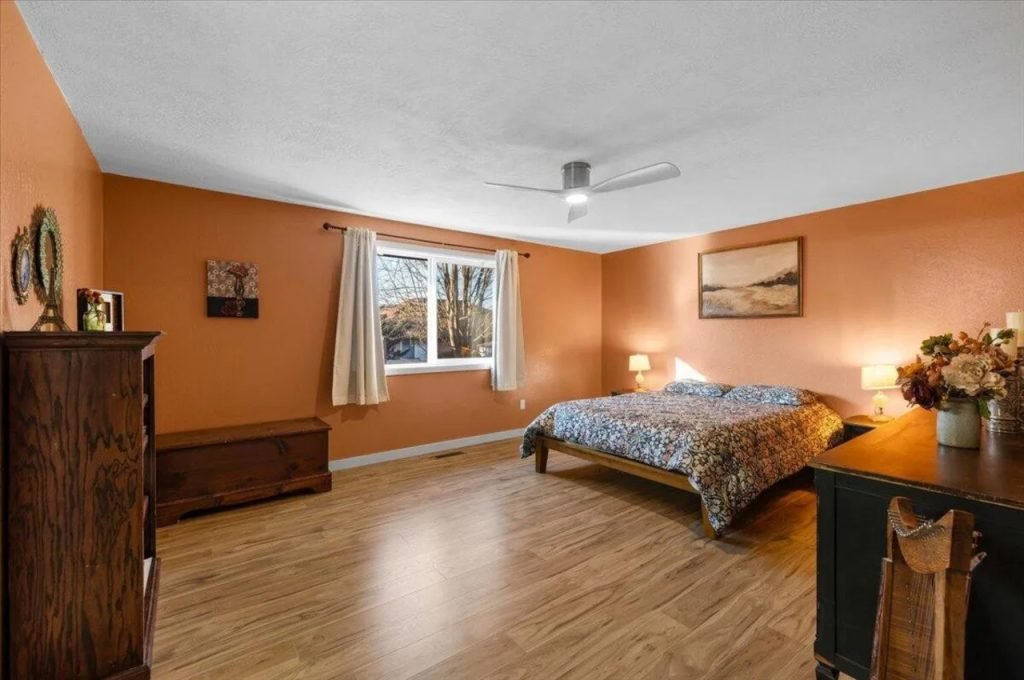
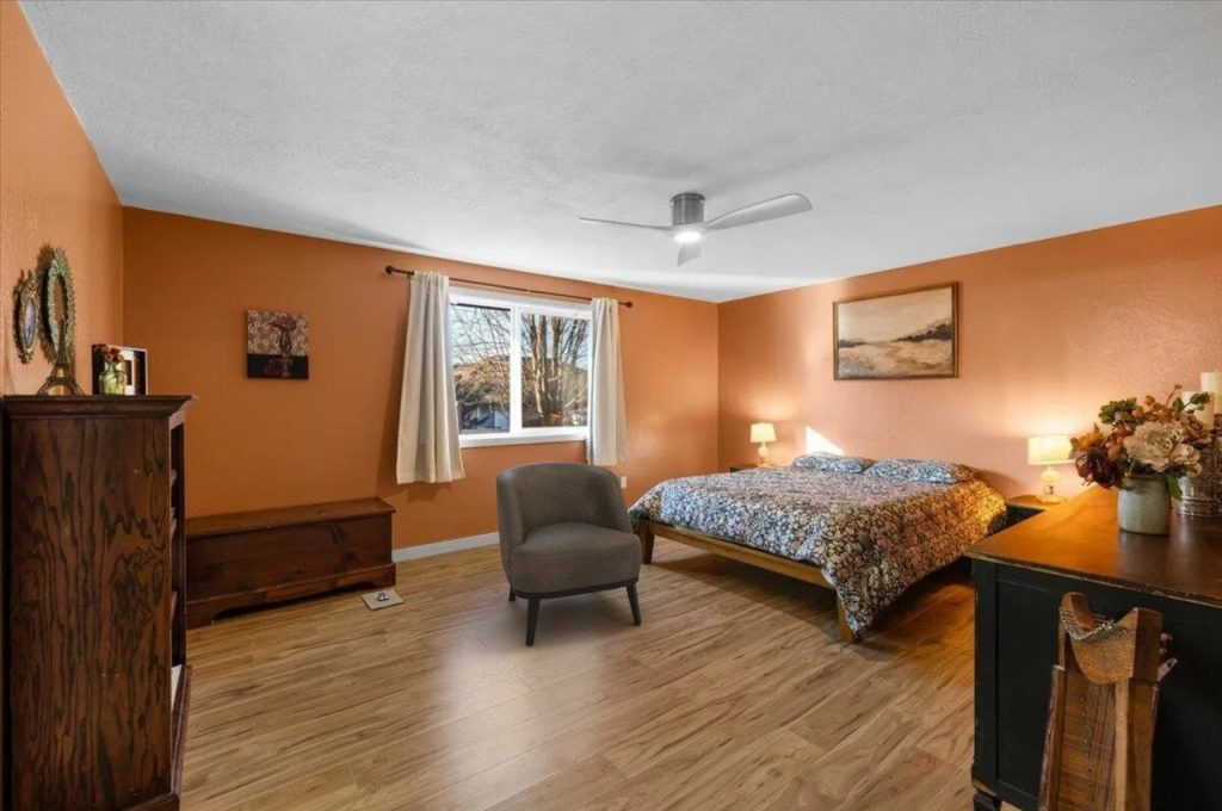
+ shoes [360,588,406,611]
+ armchair [495,460,643,646]
